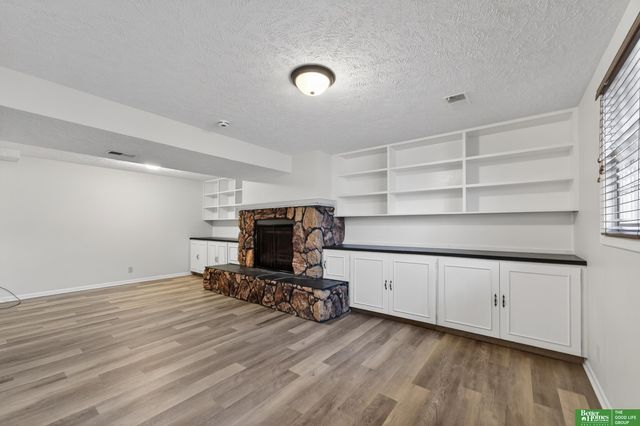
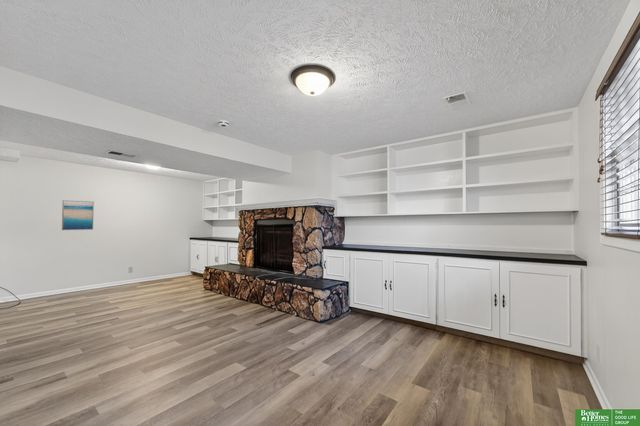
+ wall art [61,199,95,231]
